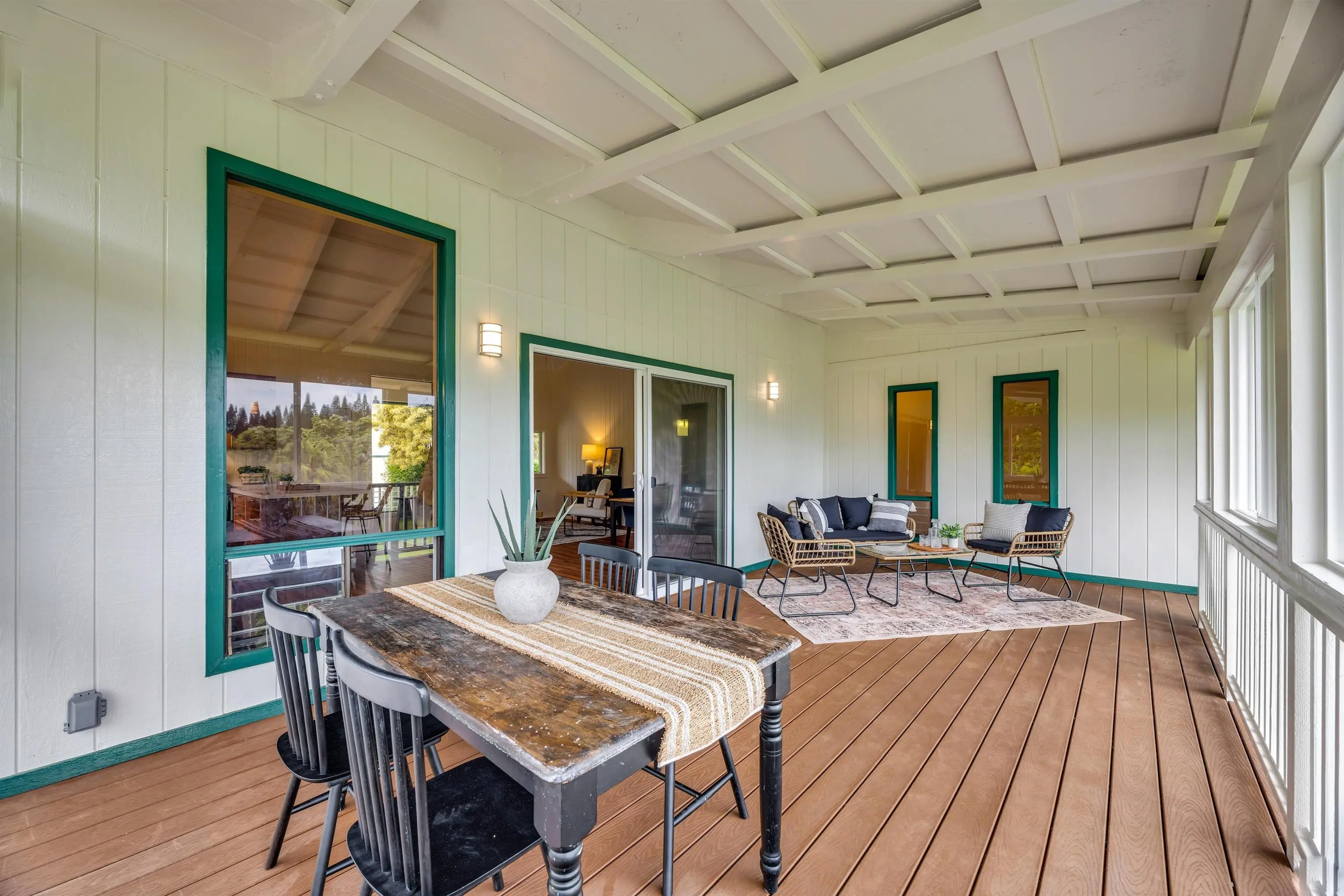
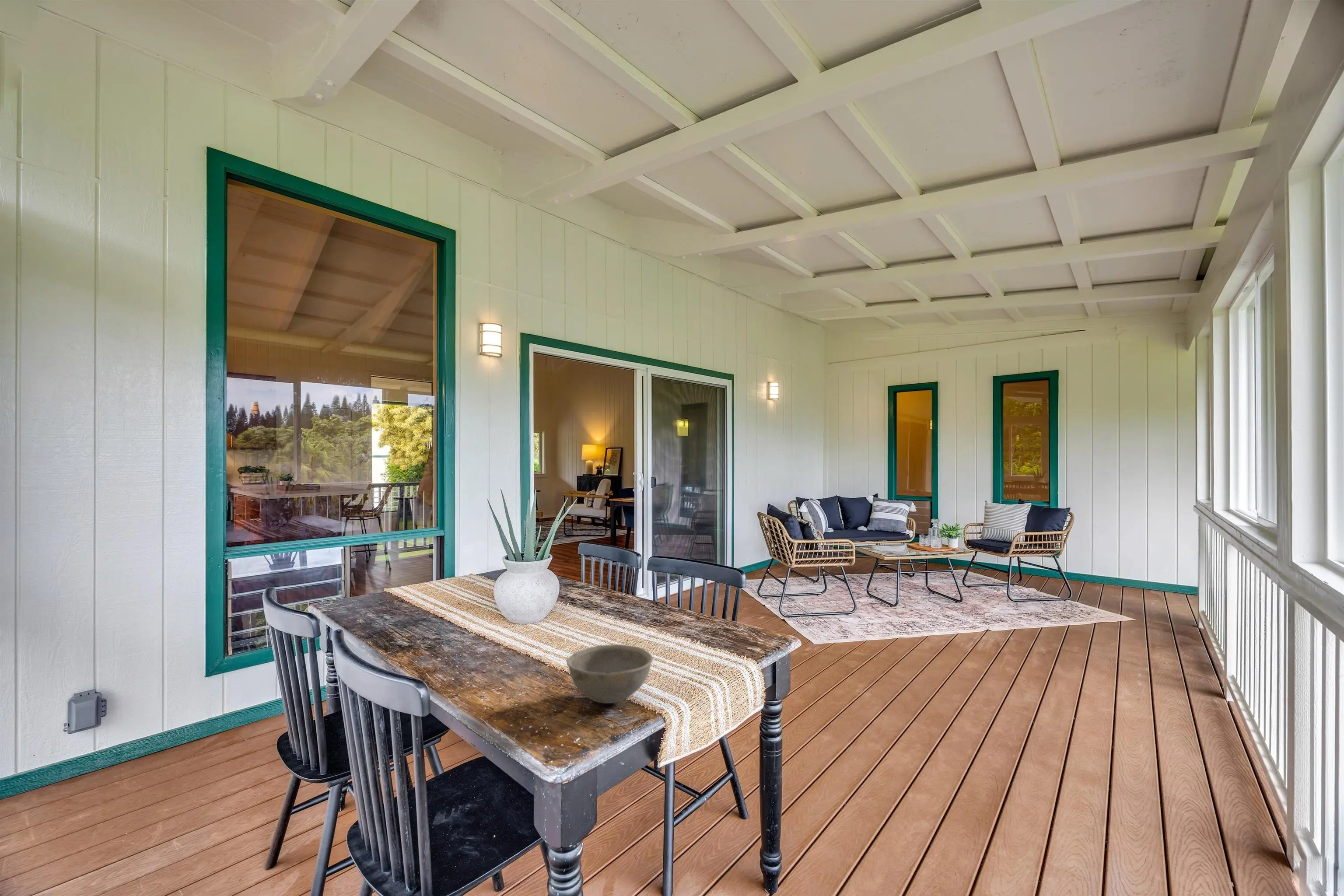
+ bowl [566,644,653,704]
